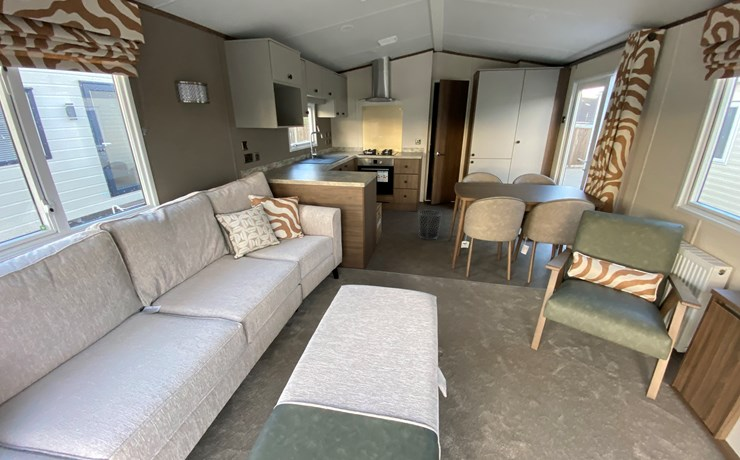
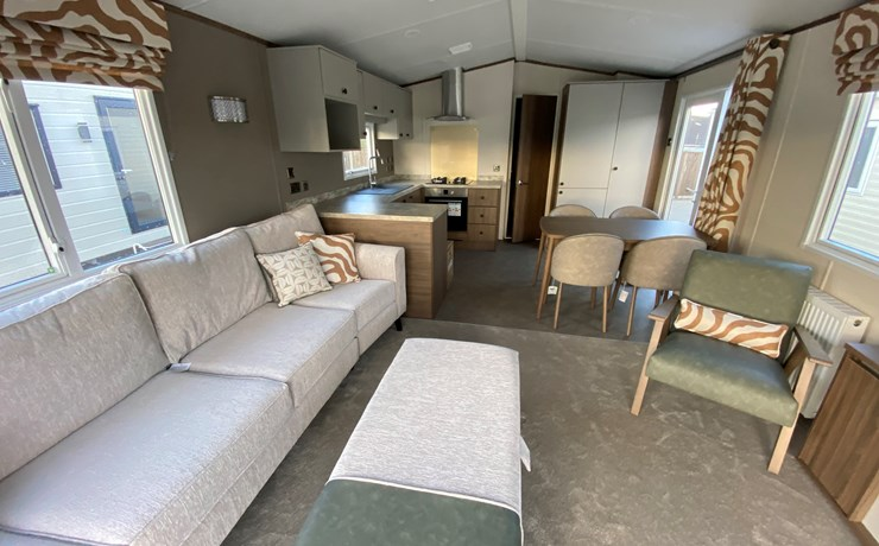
- waste bin [417,209,443,240]
